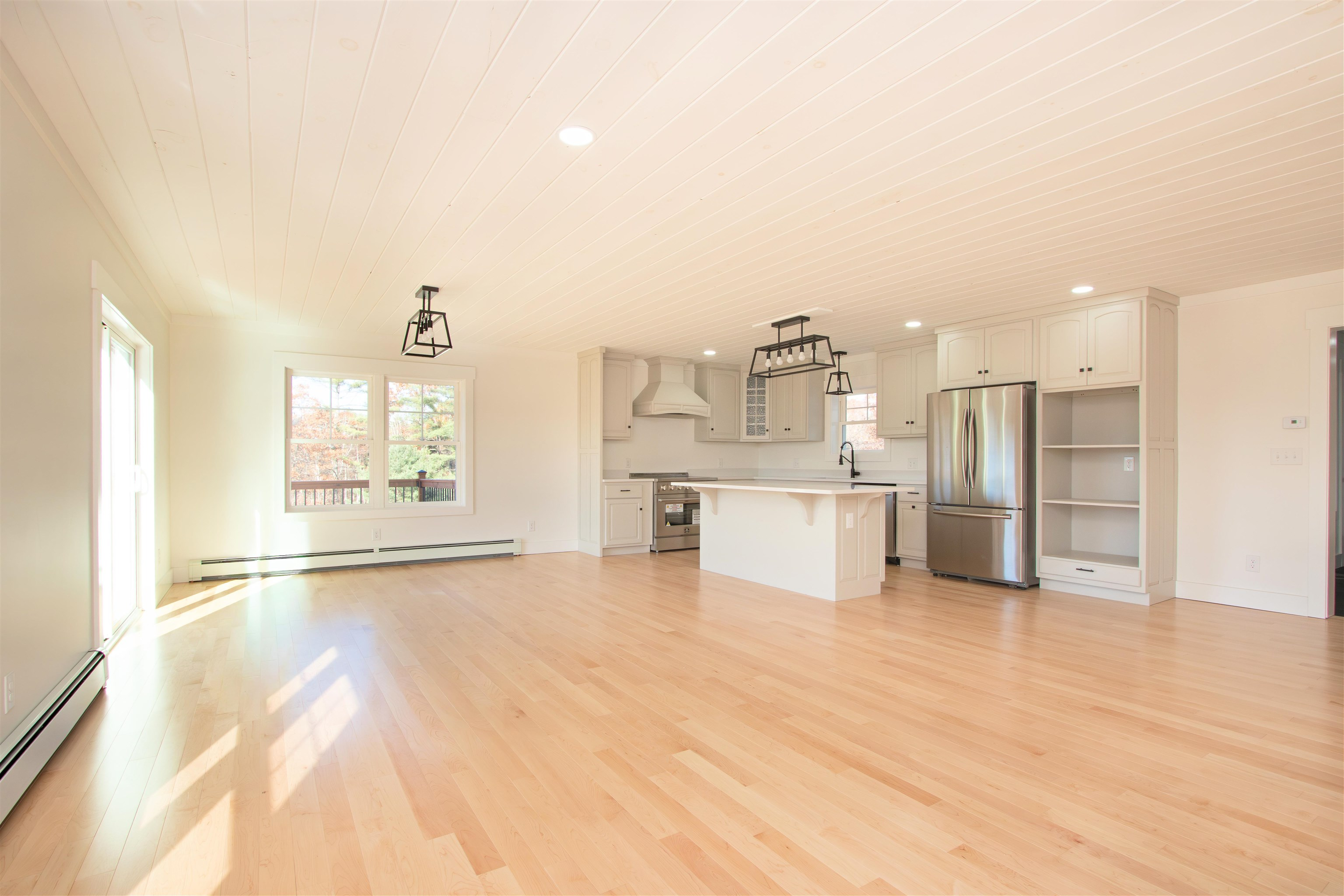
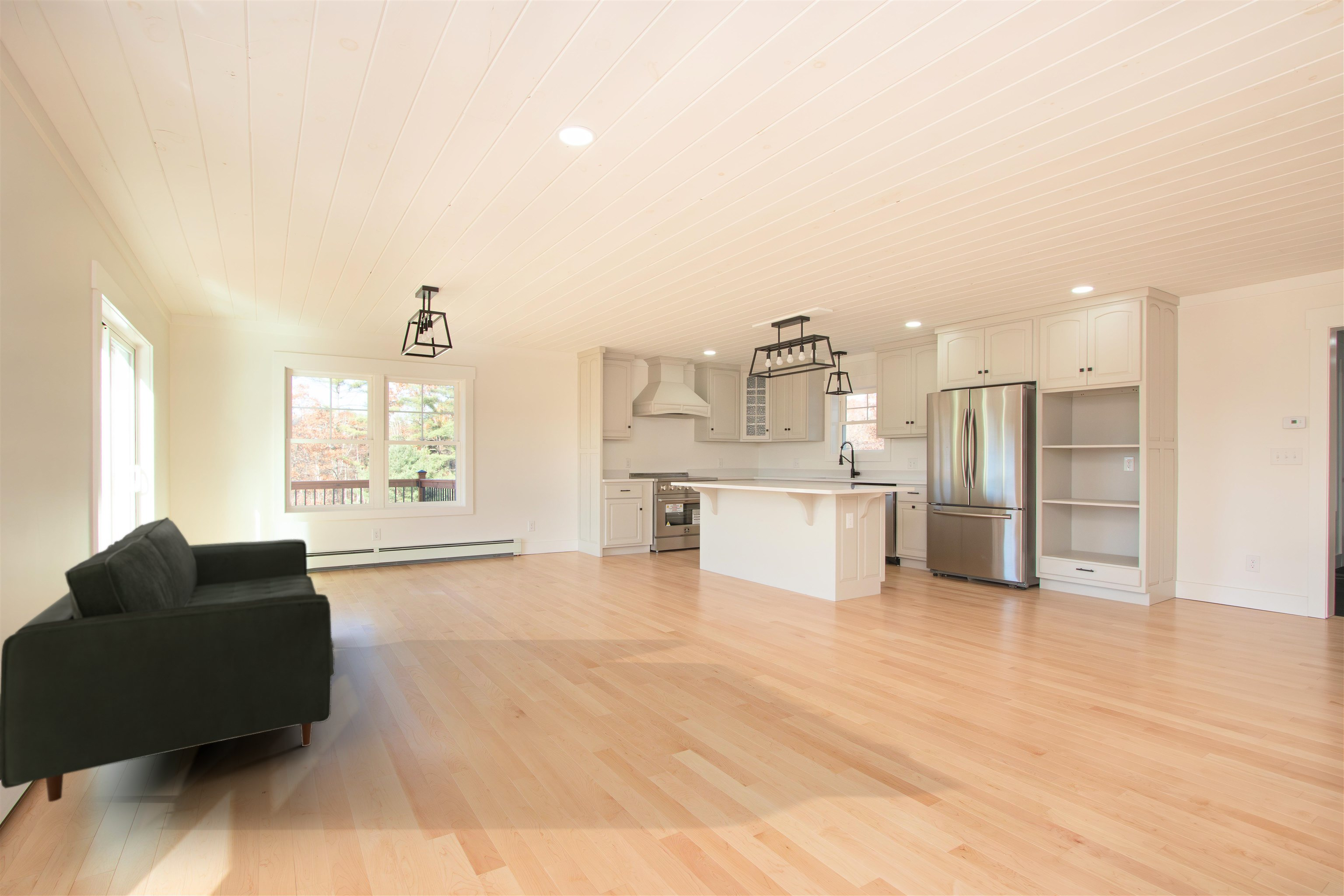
+ sofa [0,517,336,802]
